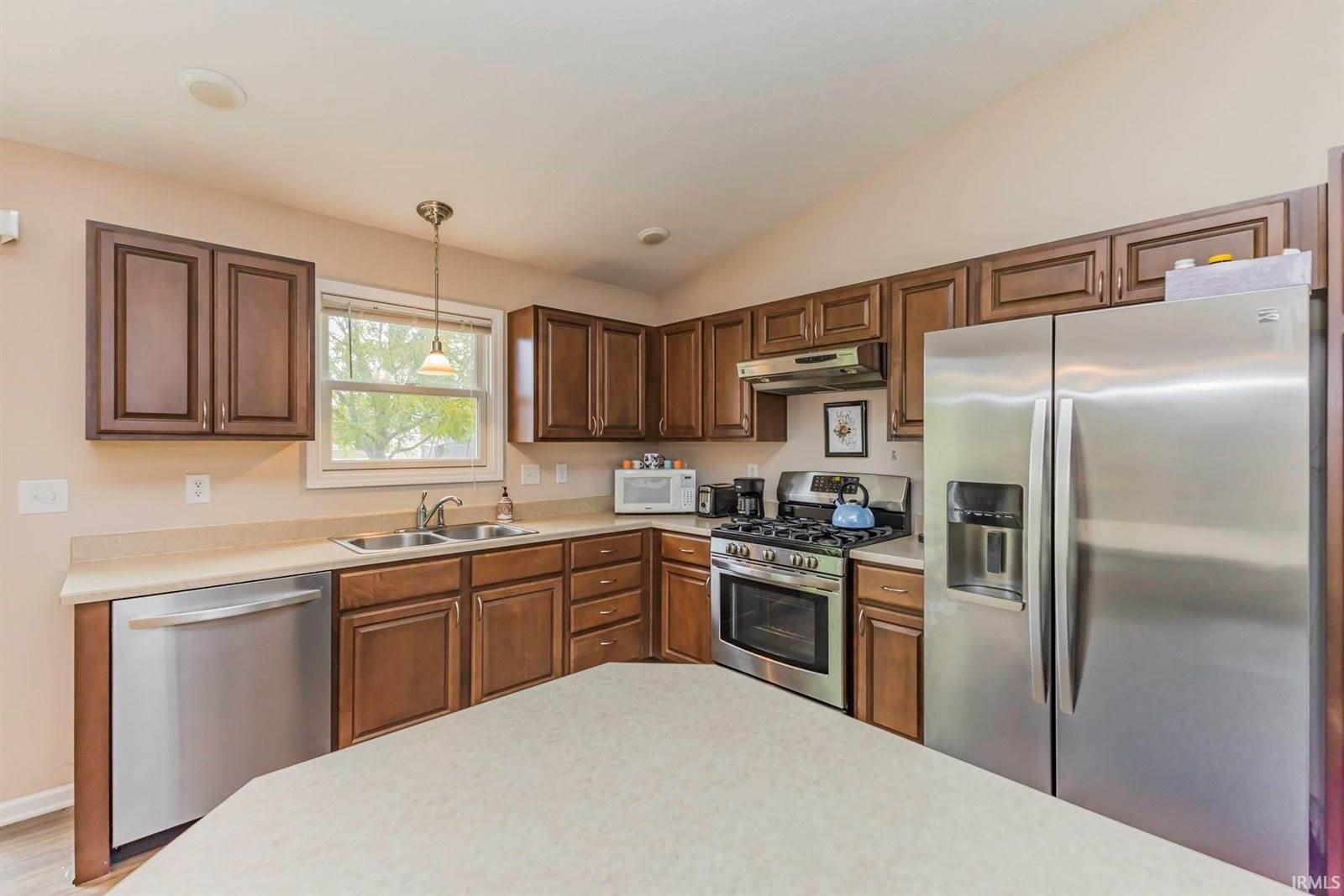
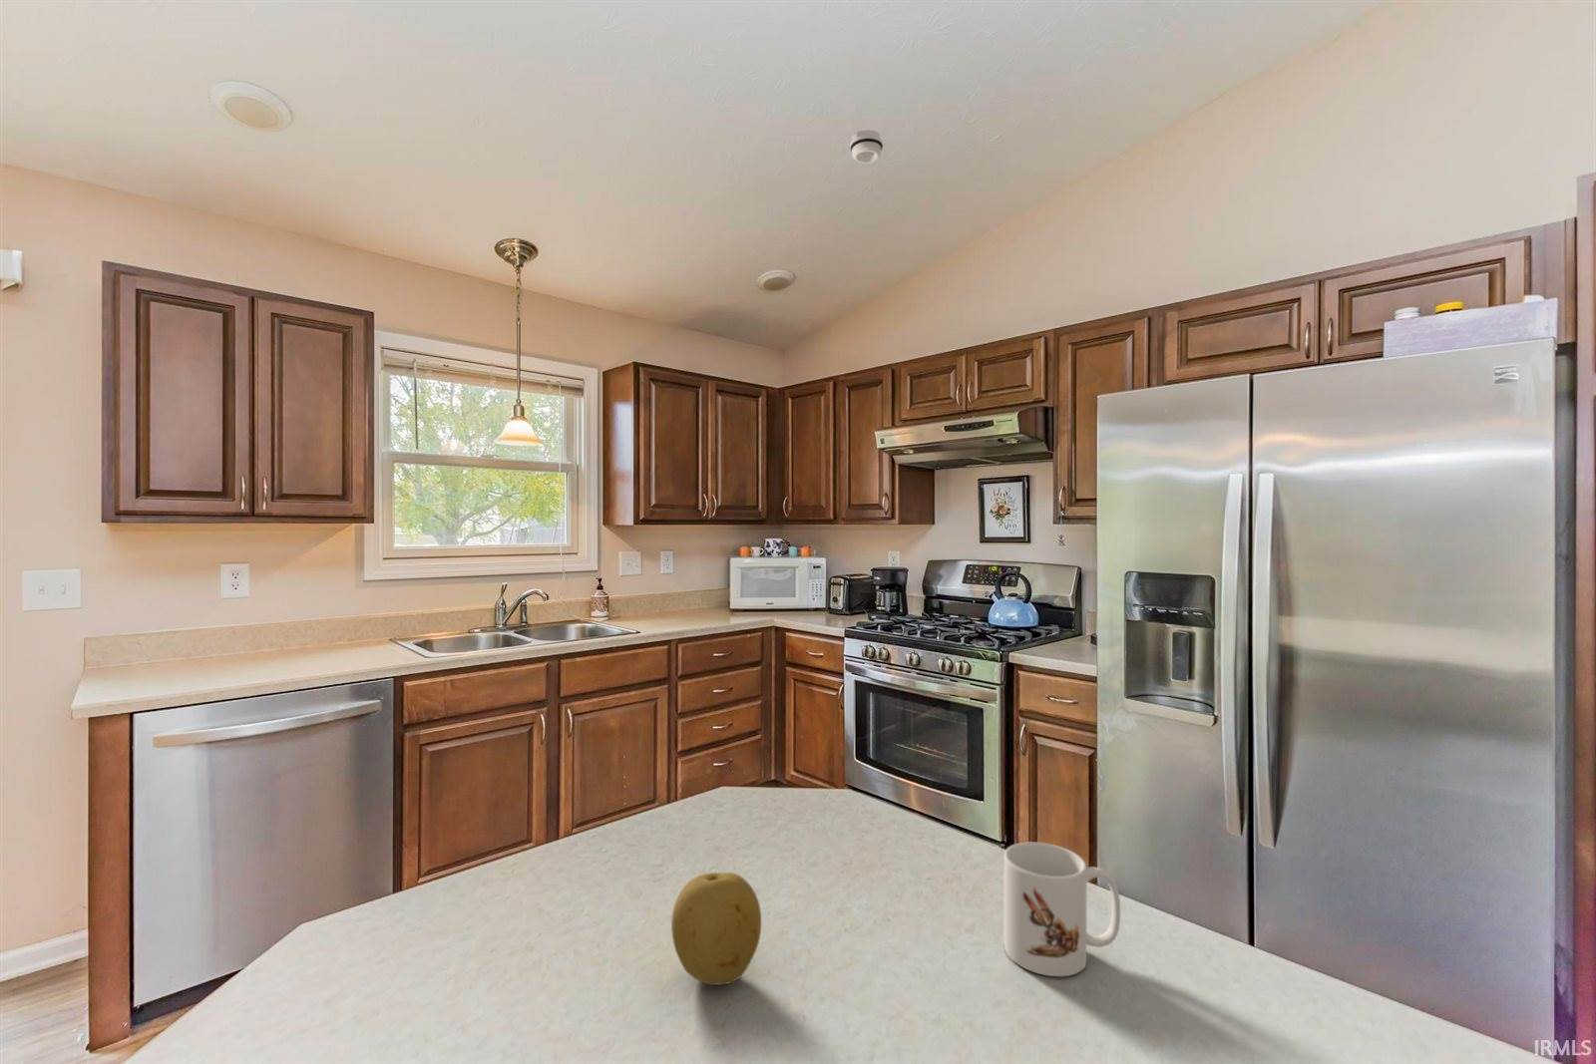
+ fruit [670,872,762,987]
+ smoke detector [849,128,884,165]
+ mug [1002,842,1121,977]
